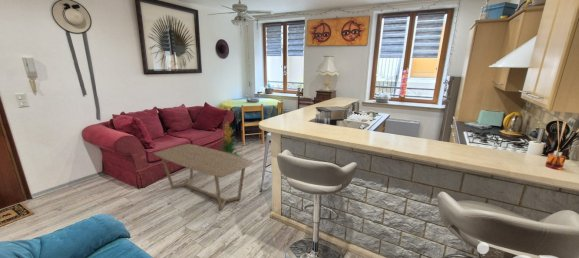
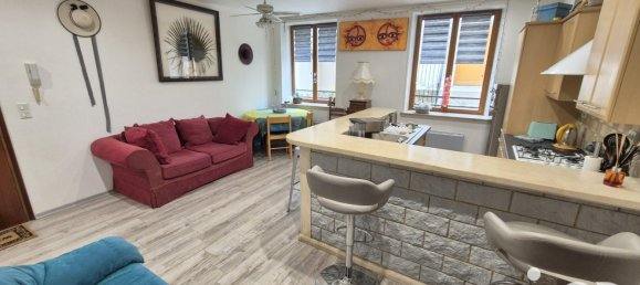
- indoor plant [215,120,242,157]
- coffee table [153,143,255,211]
